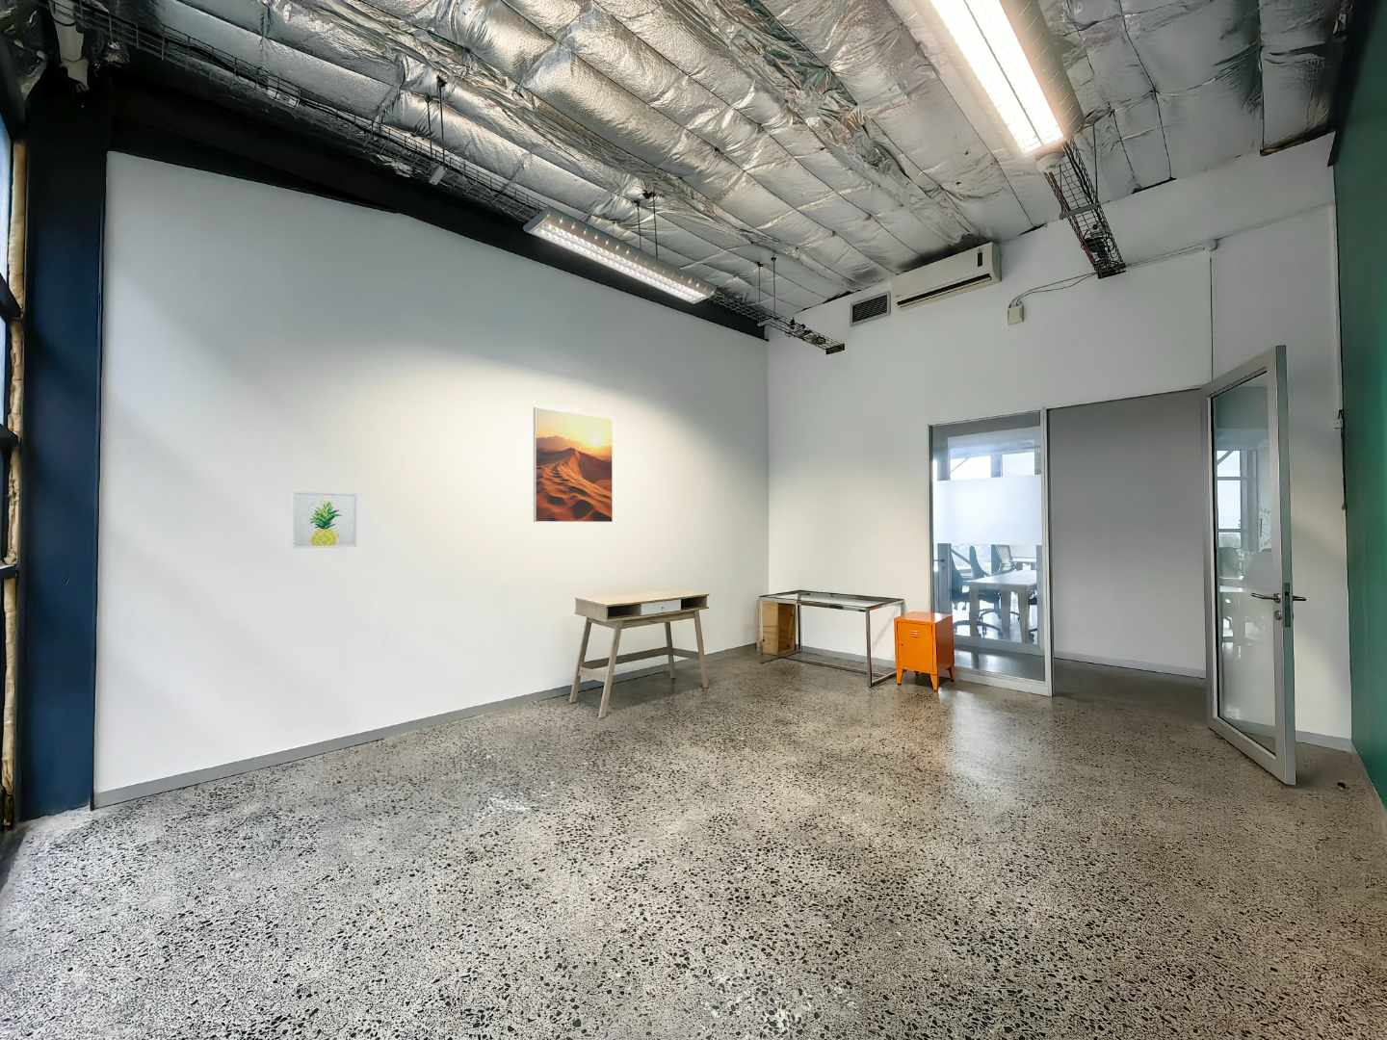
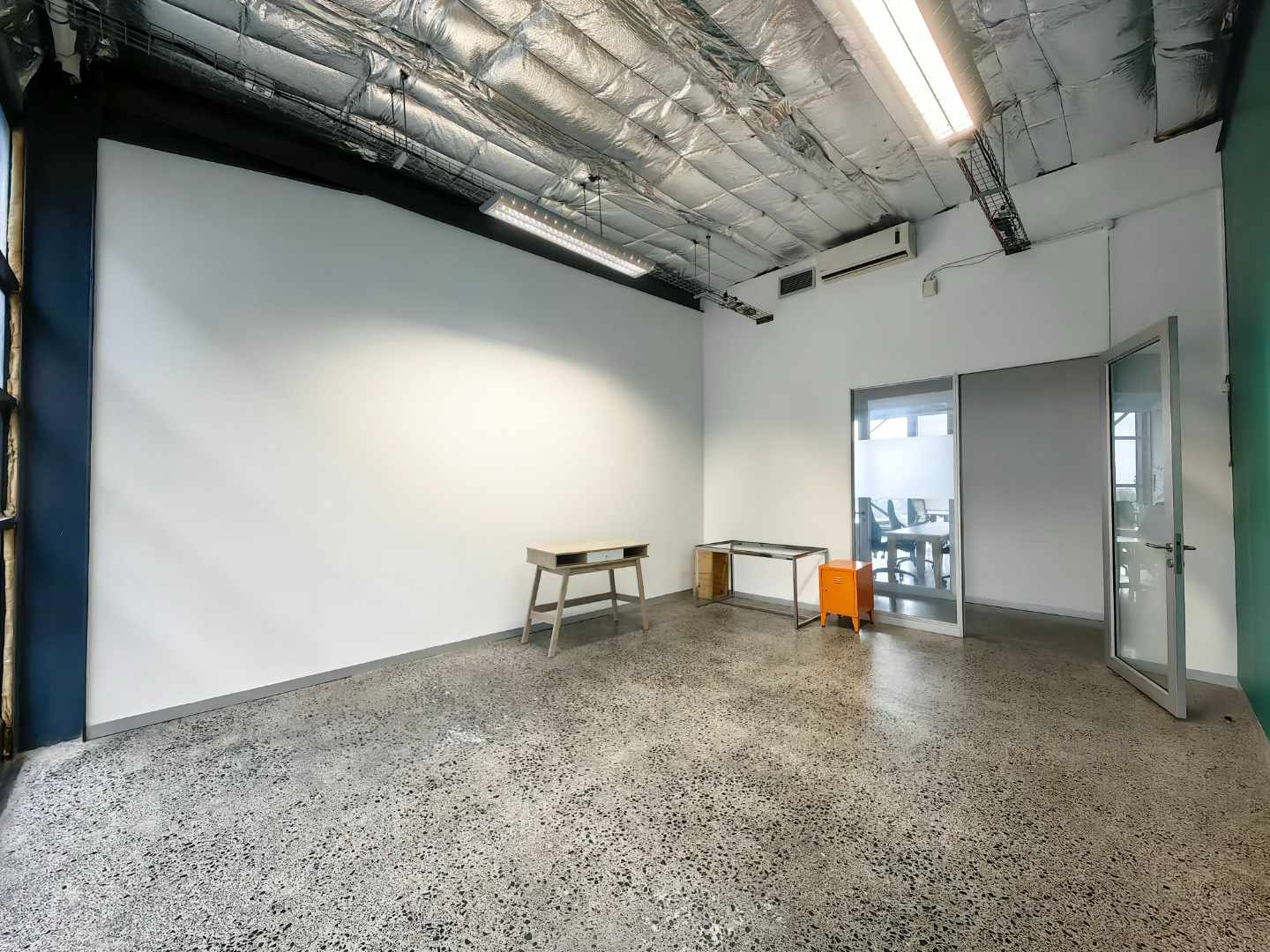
- wall art [291,491,358,549]
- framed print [533,406,614,523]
